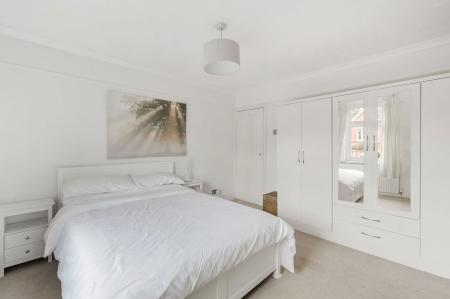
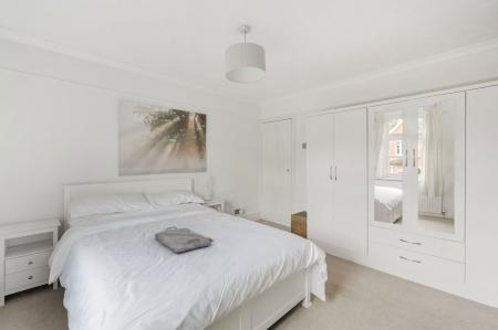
+ serving tray [154,225,215,254]
